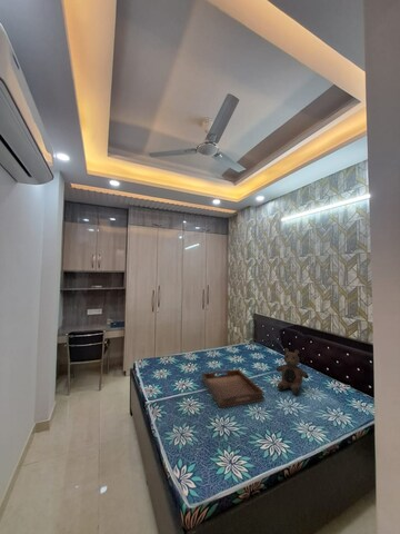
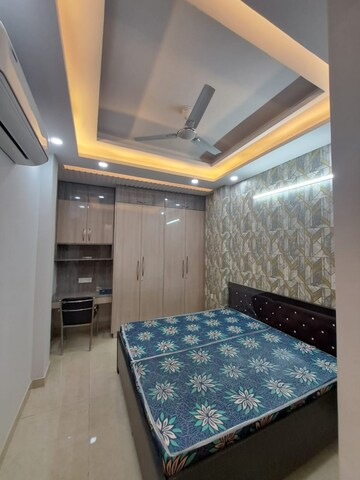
- serving tray [200,368,264,409]
- teddy bear [276,347,310,396]
